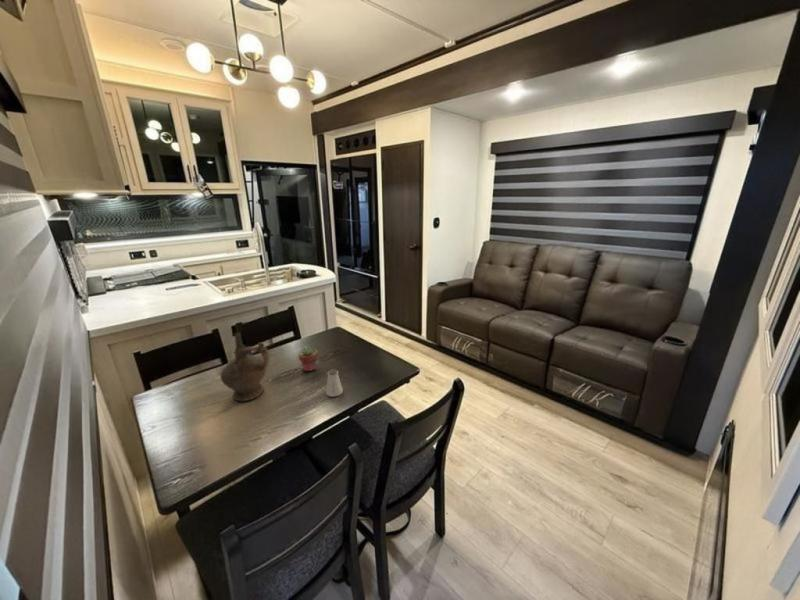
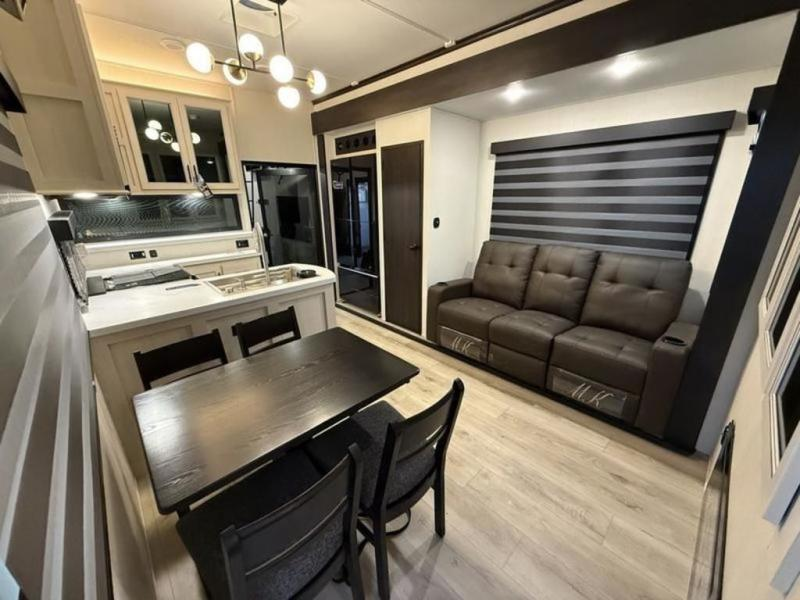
- saltshaker [325,368,344,398]
- potted succulent [297,345,319,372]
- ceremonial vessel [219,331,270,402]
